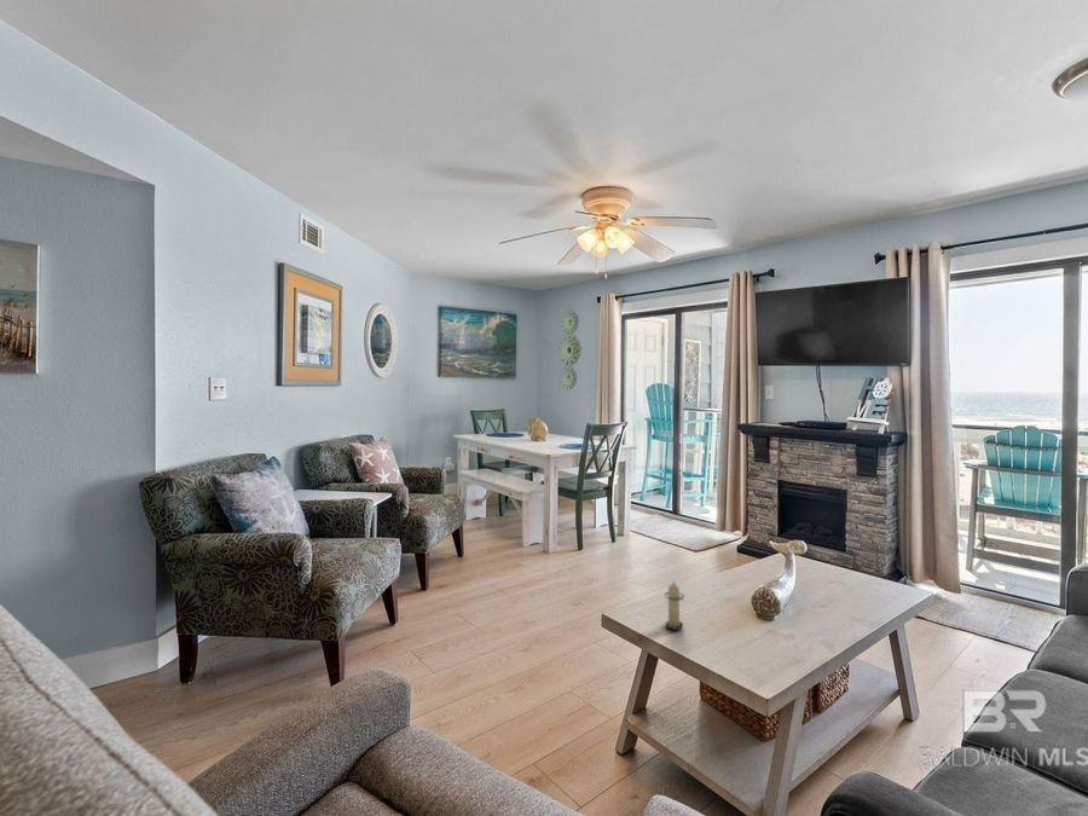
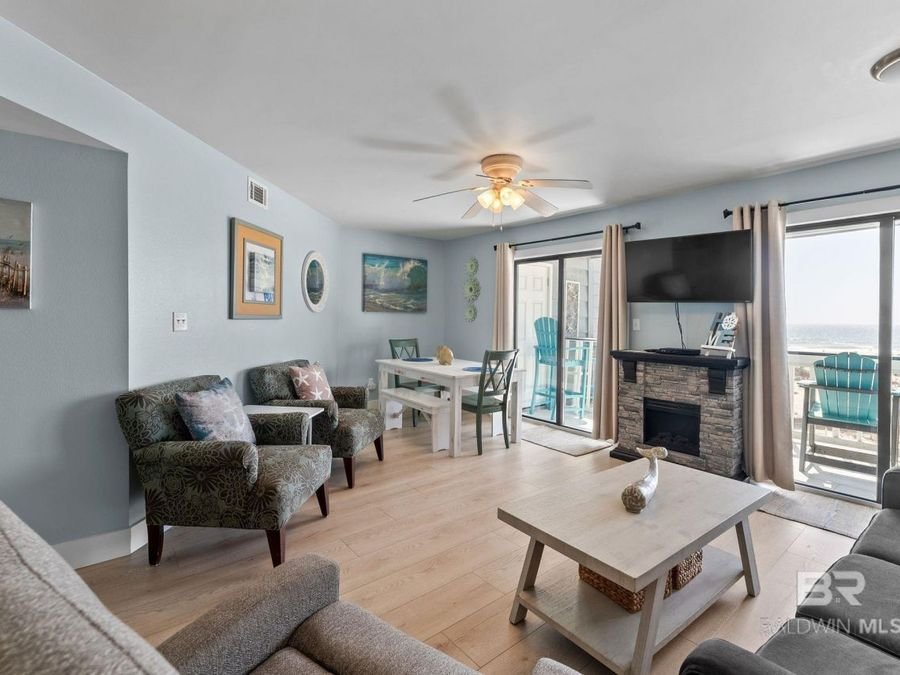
- candle [664,579,685,631]
